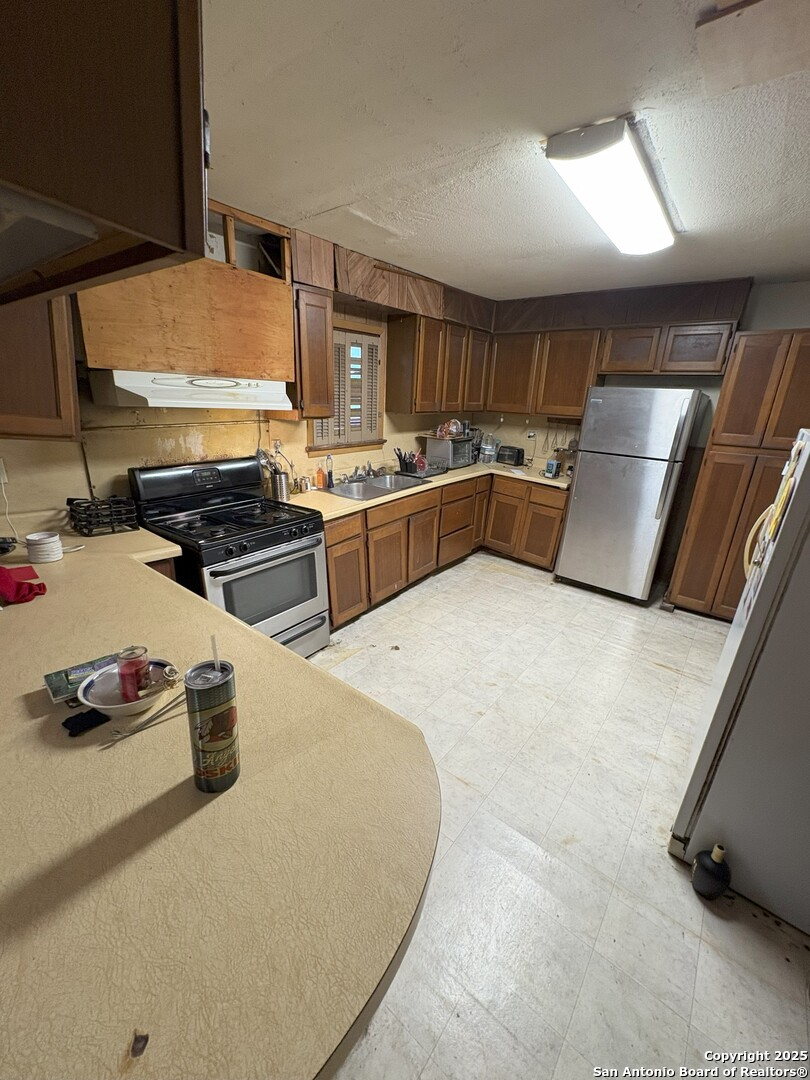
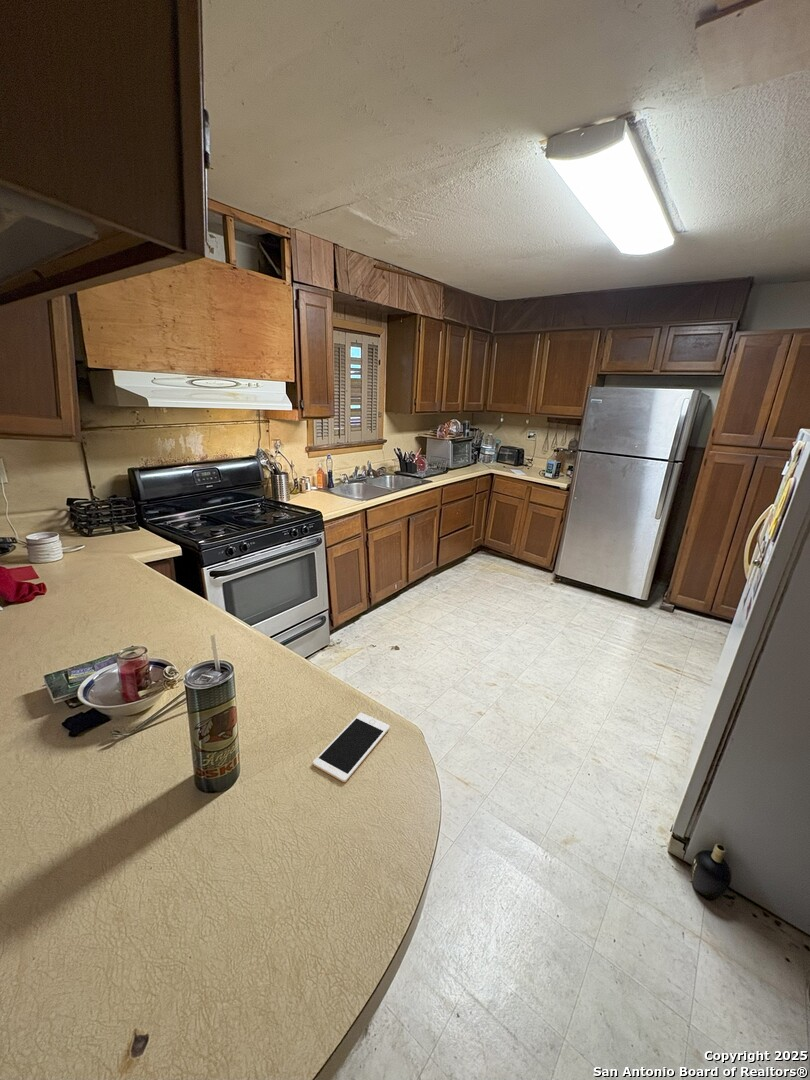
+ cell phone [312,712,391,783]
